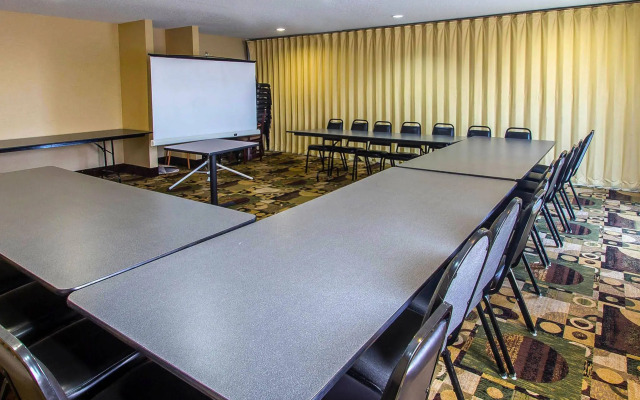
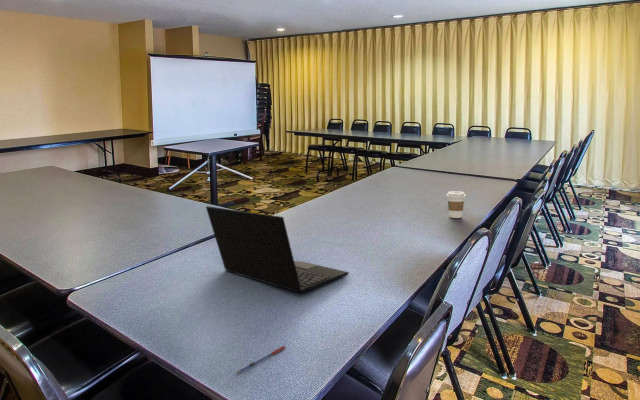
+ coffee cup [445,190,467,219]
+ laptop [205,205,350,294]
+ pen [235,345,286,375]
